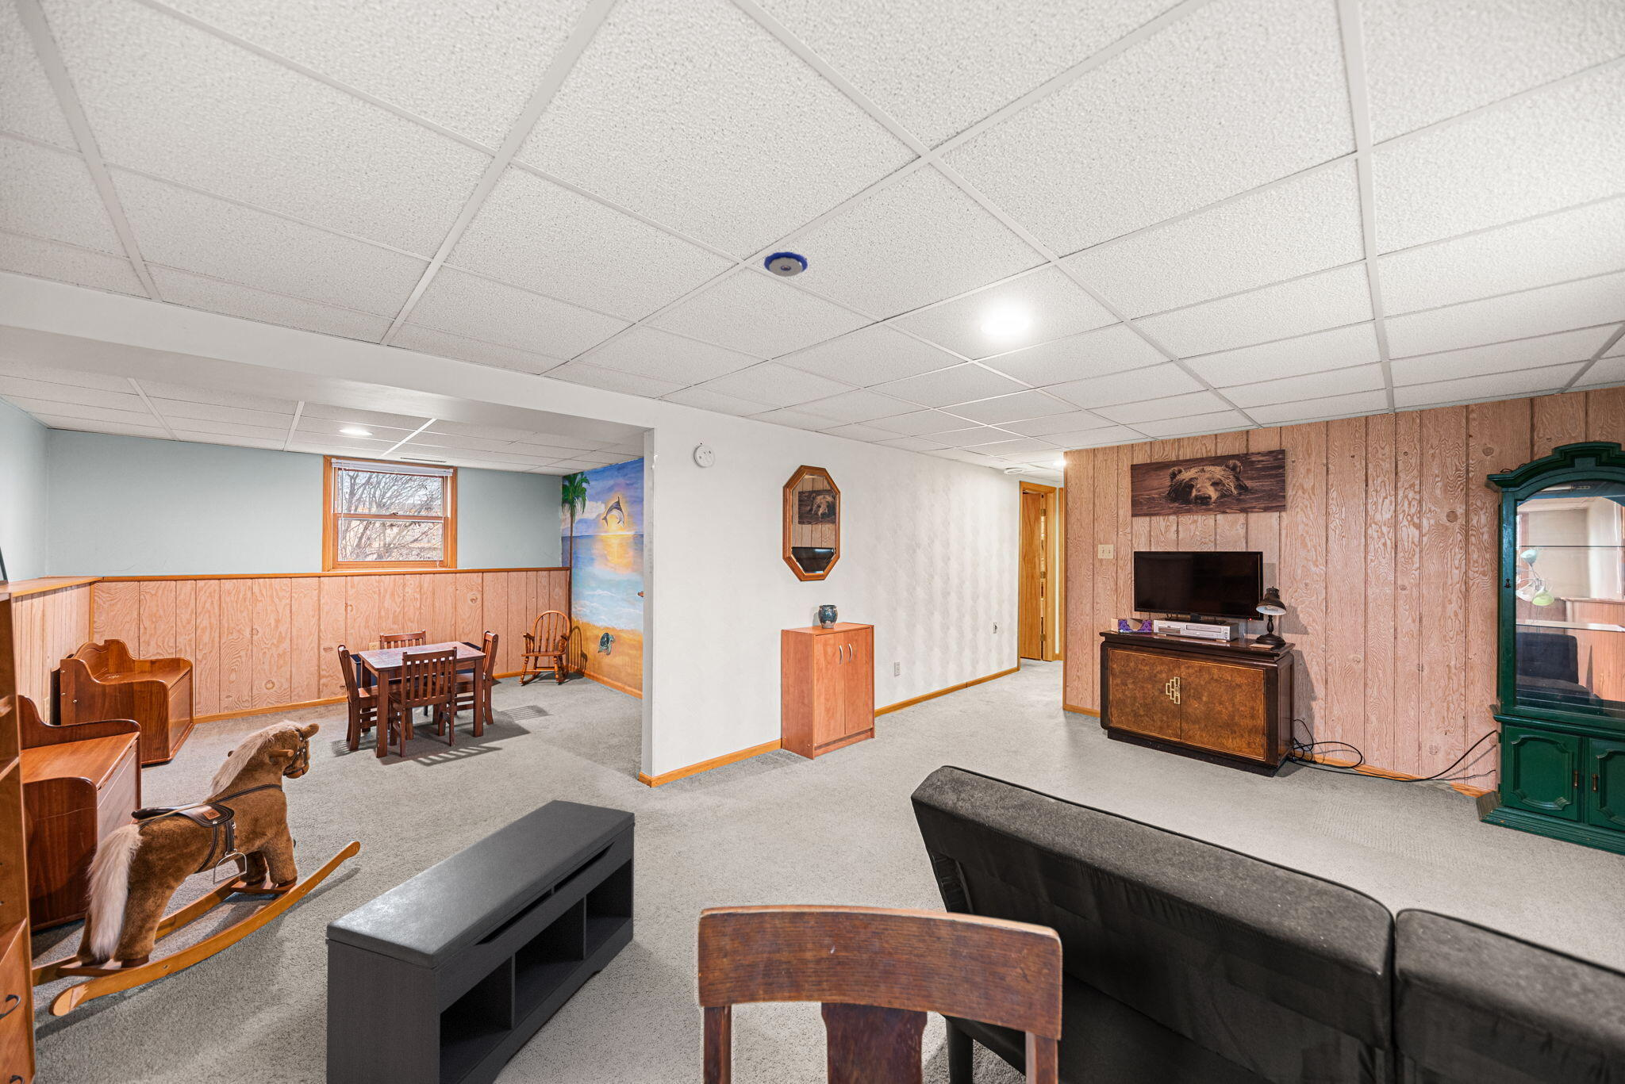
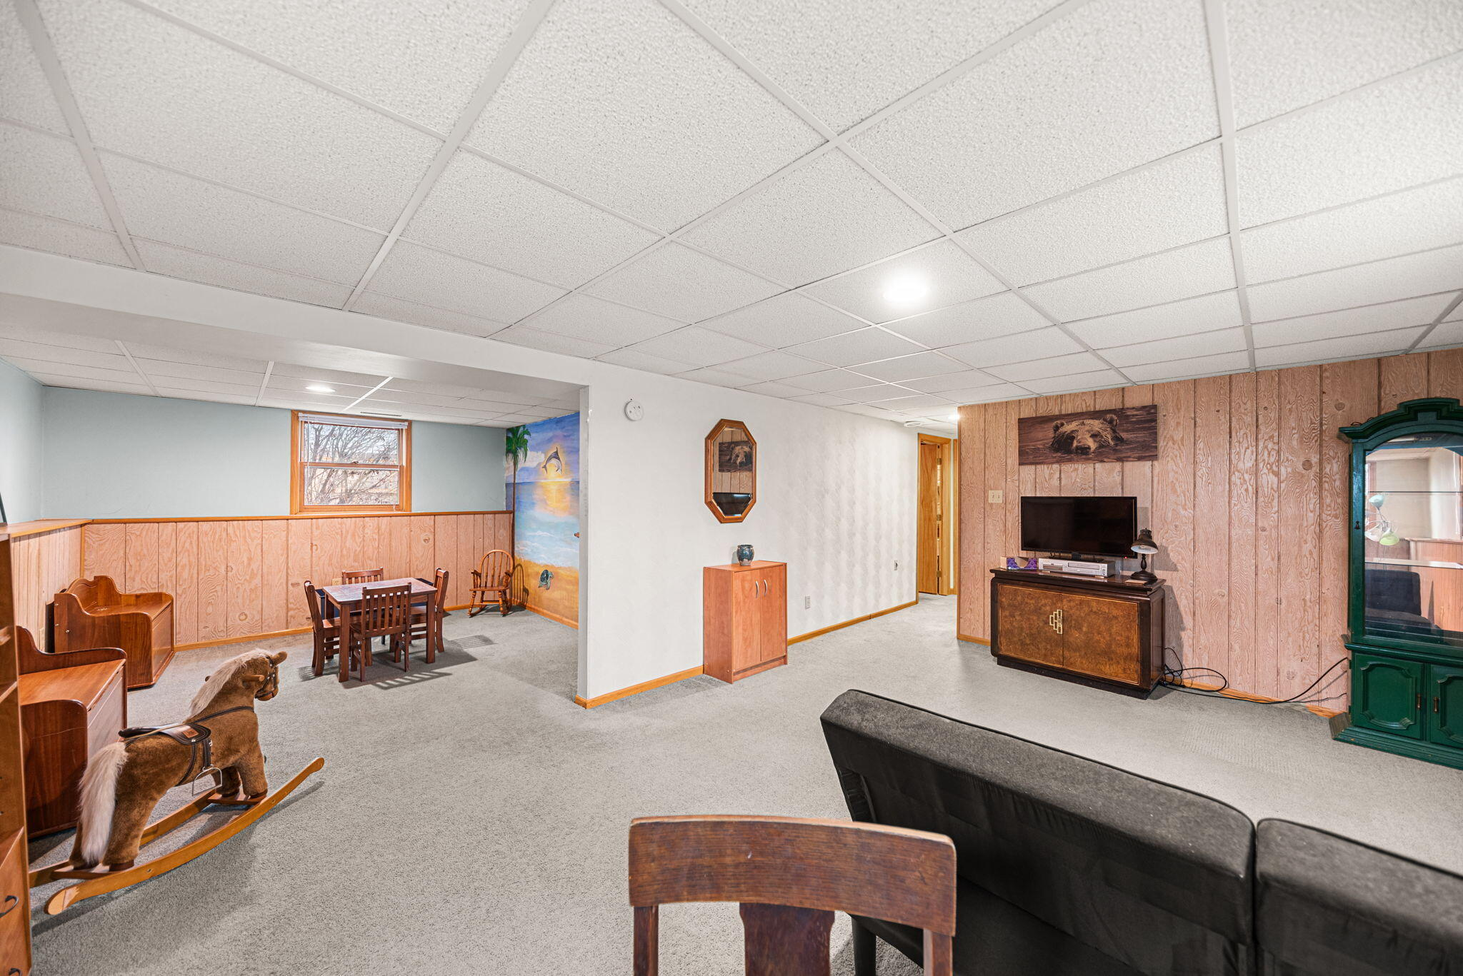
- bench [324,800,636,1084]
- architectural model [763,250,808,277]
